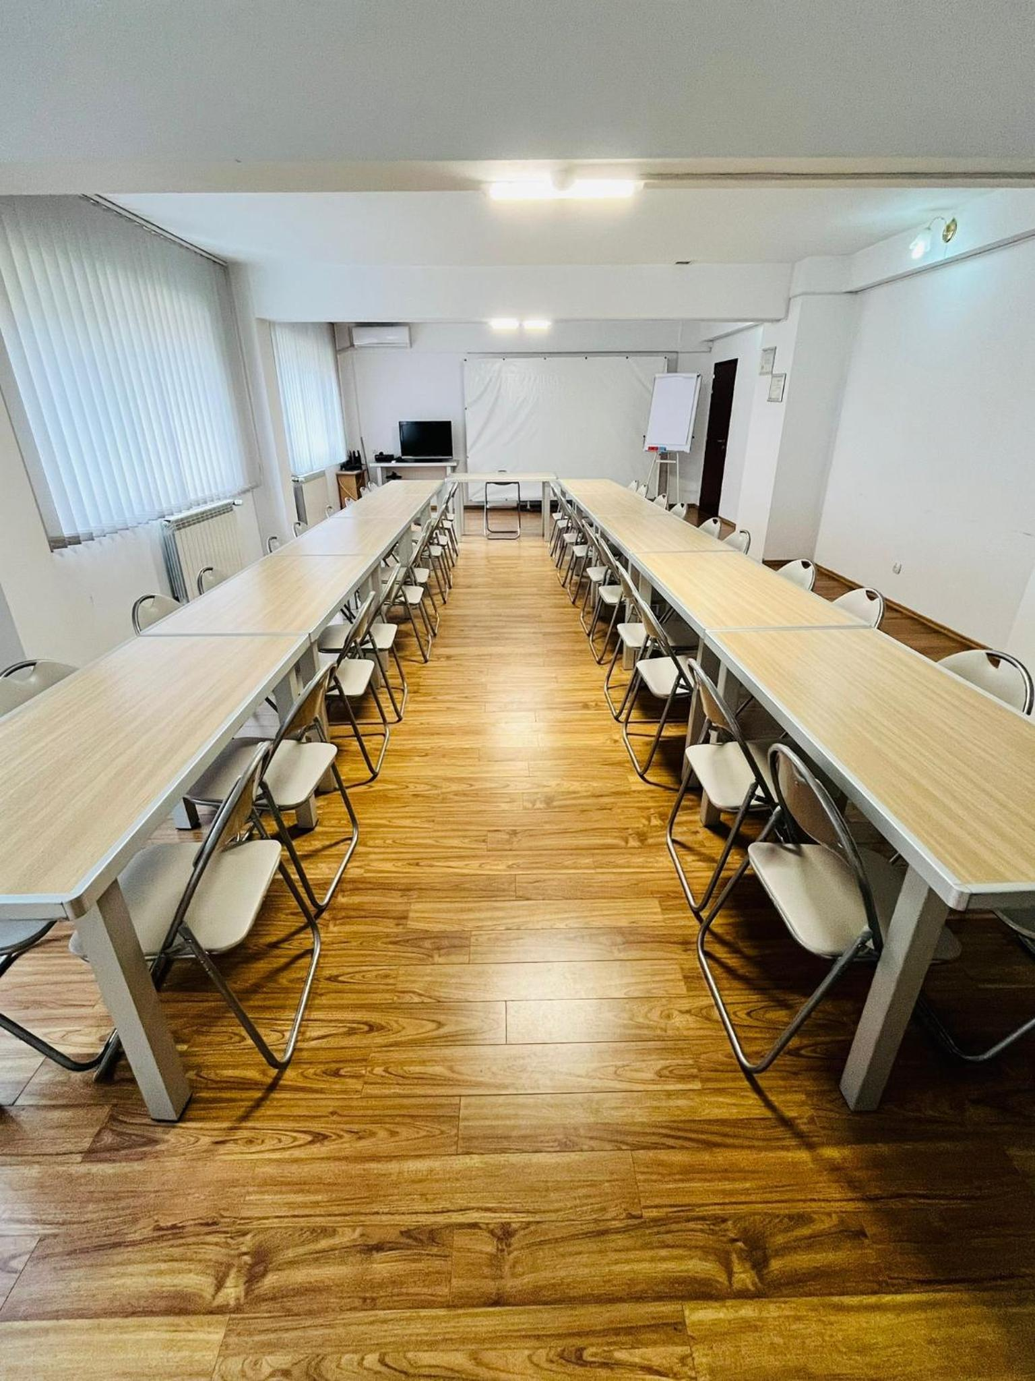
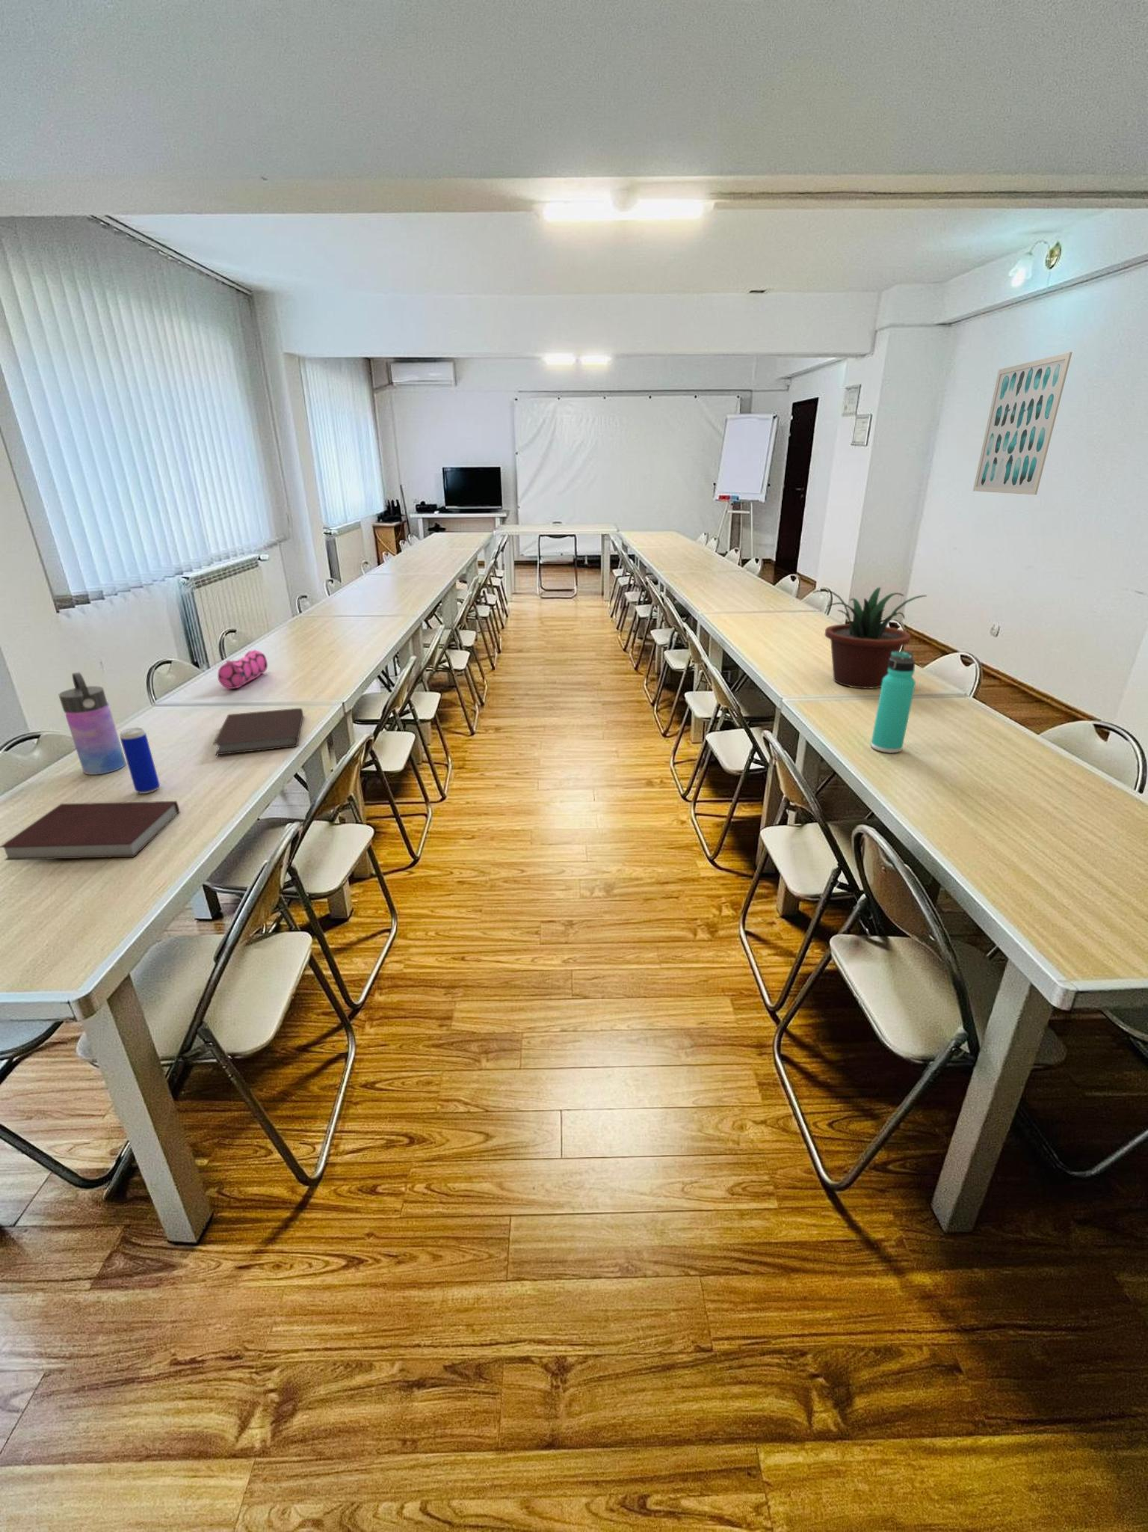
+ beverage can [119,727,160,795]
+ notebook [0,801,180,861]
+ water bottle [58,672,127,774]
+ potted plant [812,586,929,689]
+ wall art [972,351,1072,496]
+ notebook [212,708,304,755]
+ thermos bottle [869,650,916,754]
+ pencil case [217,649,269,690]
